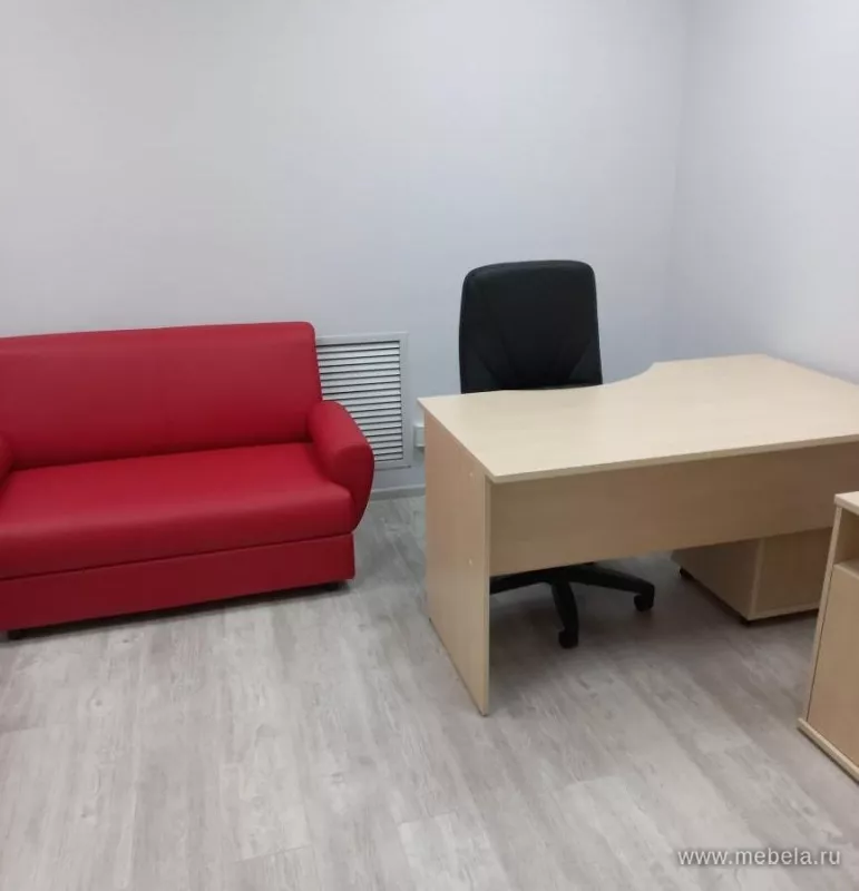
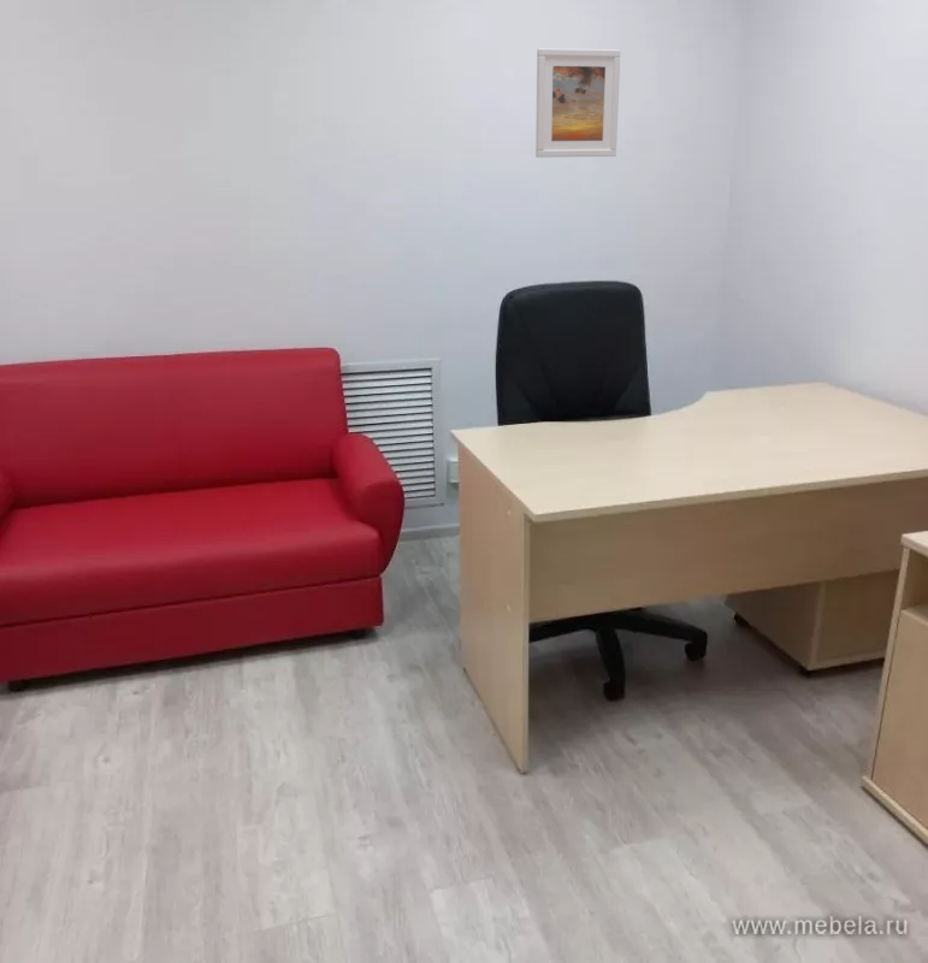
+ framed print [534,47,621,159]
